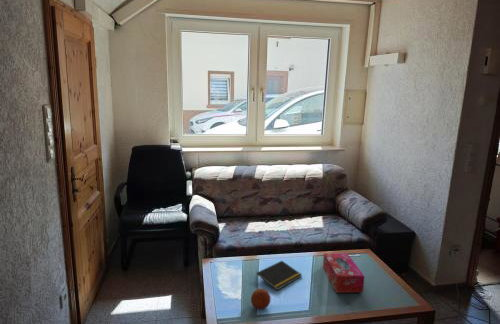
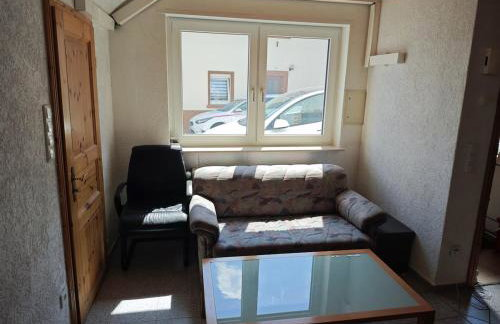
- fruit [250,288,271,310]
- notepad [255,260,303,291]
- tissue box [322,252,365,294]
